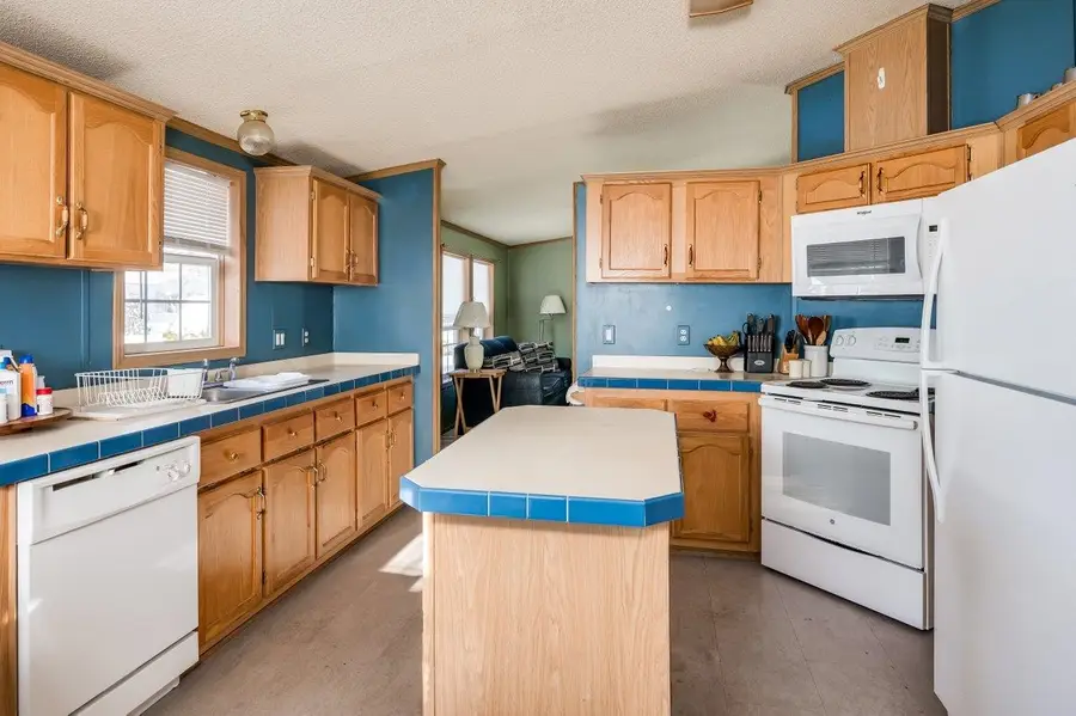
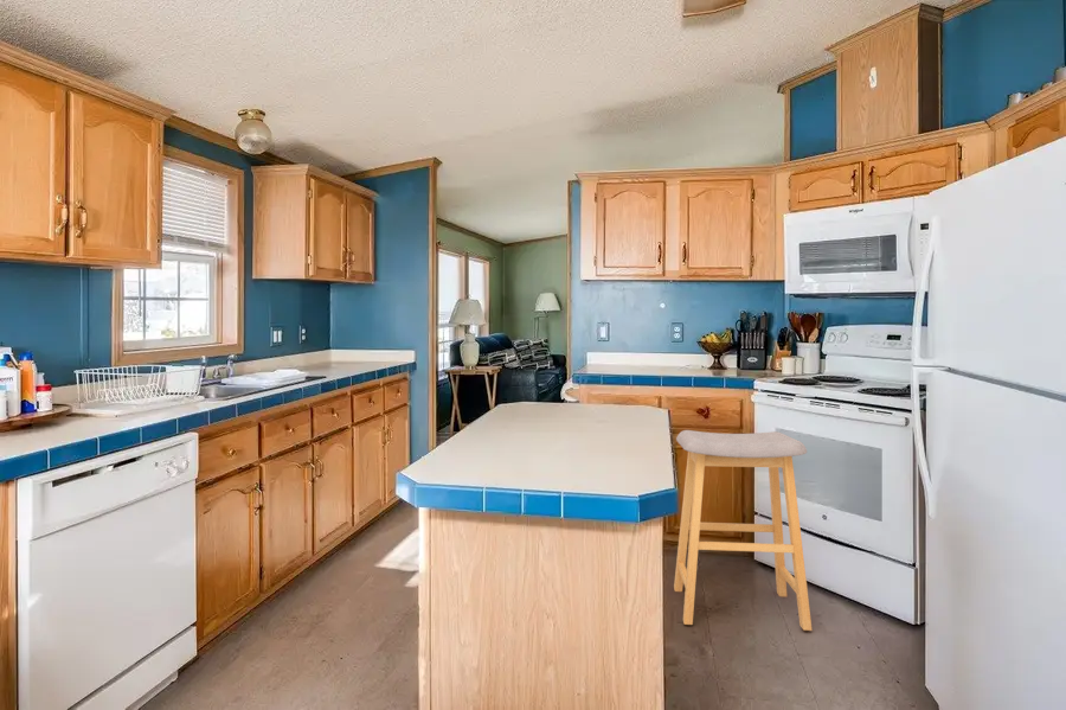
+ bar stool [673,429,813,632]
